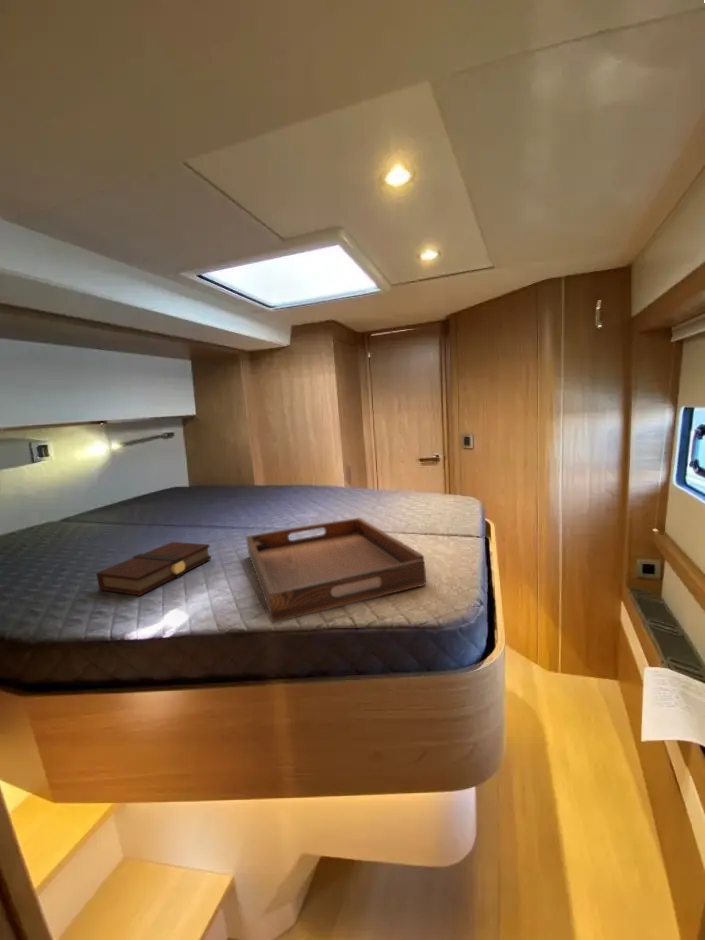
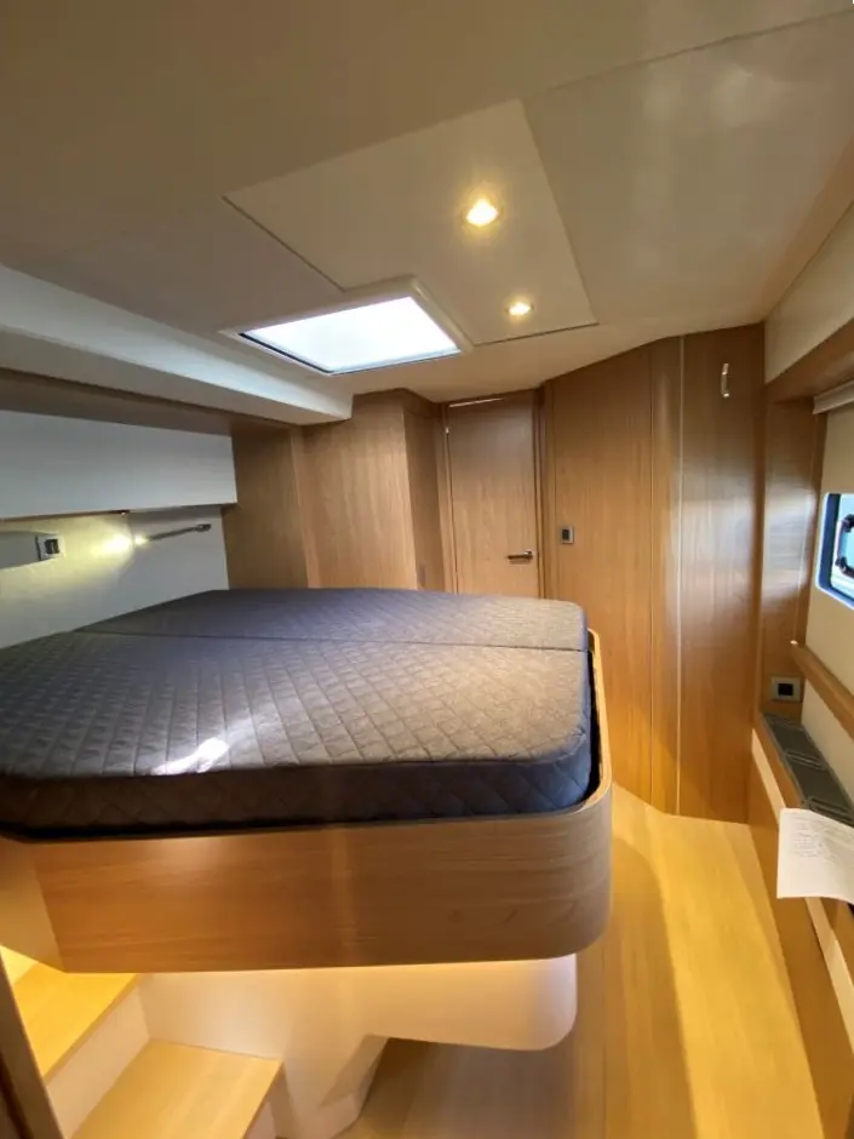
- book [95,541,212,597]
- serving tray [245,517,427,623]
